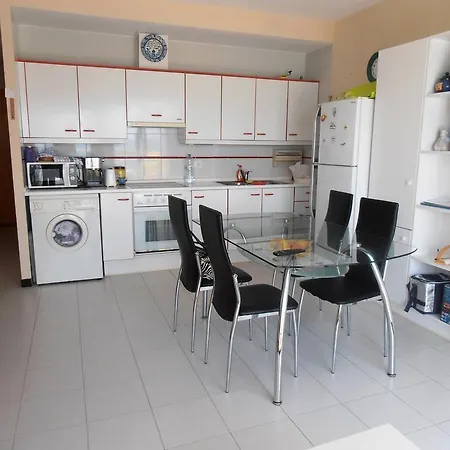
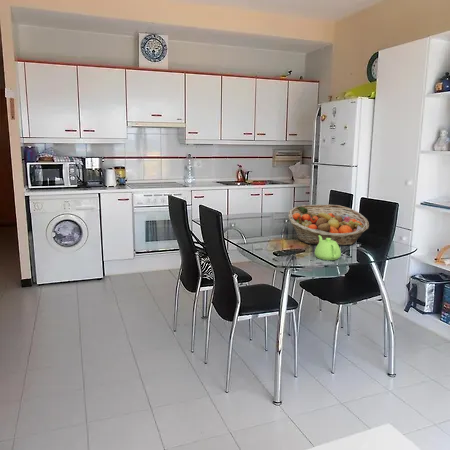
+ fruit basket [287,203,370,246]
+ teapot [314,235,342,261]
